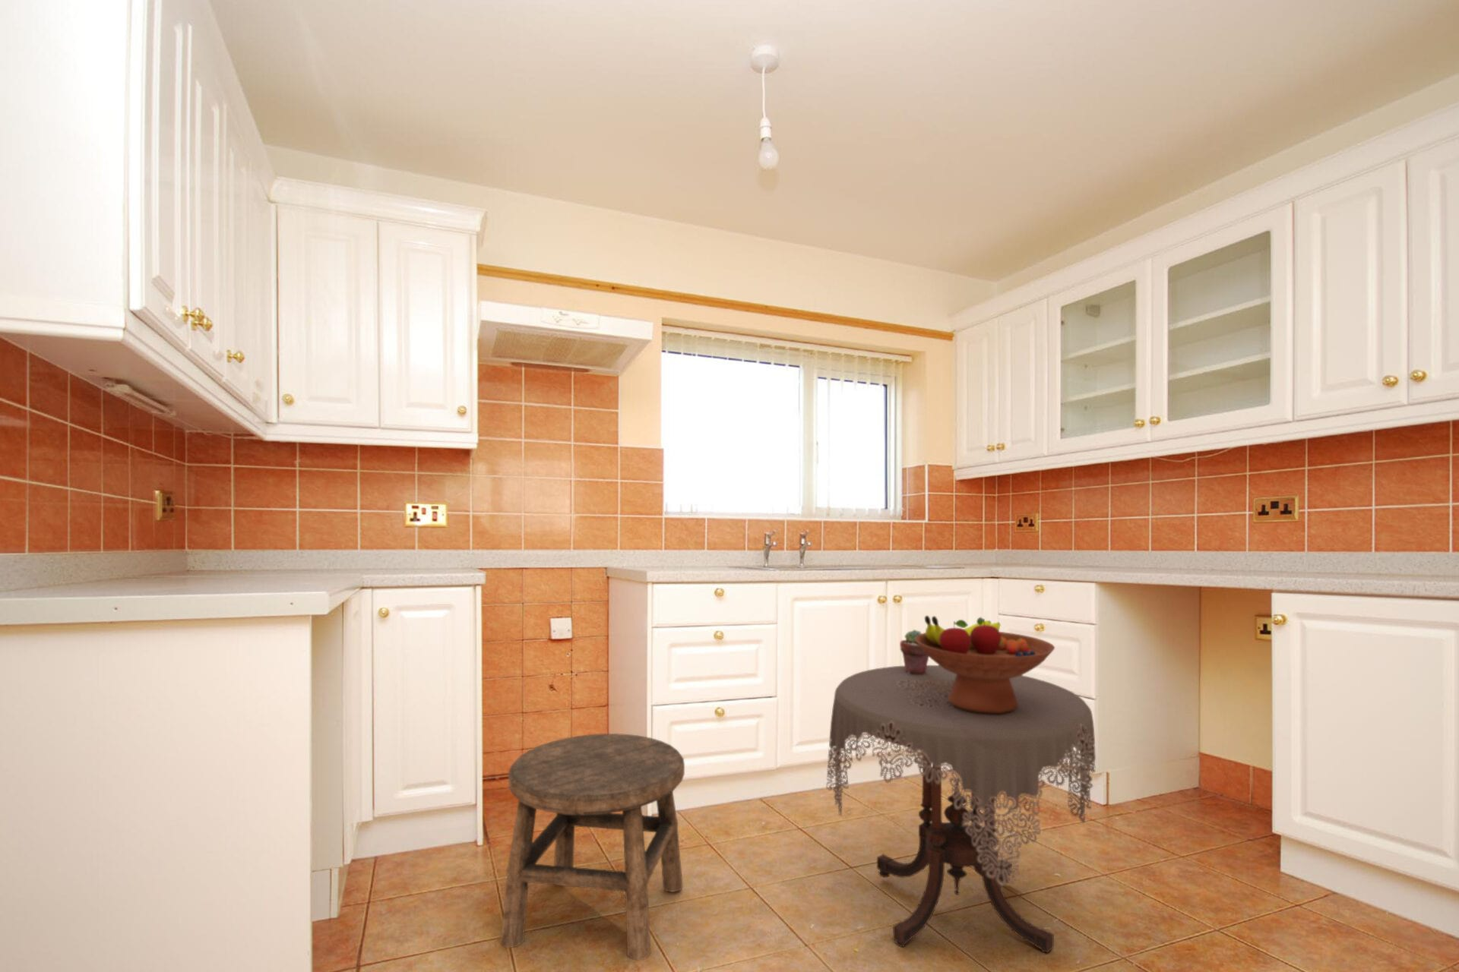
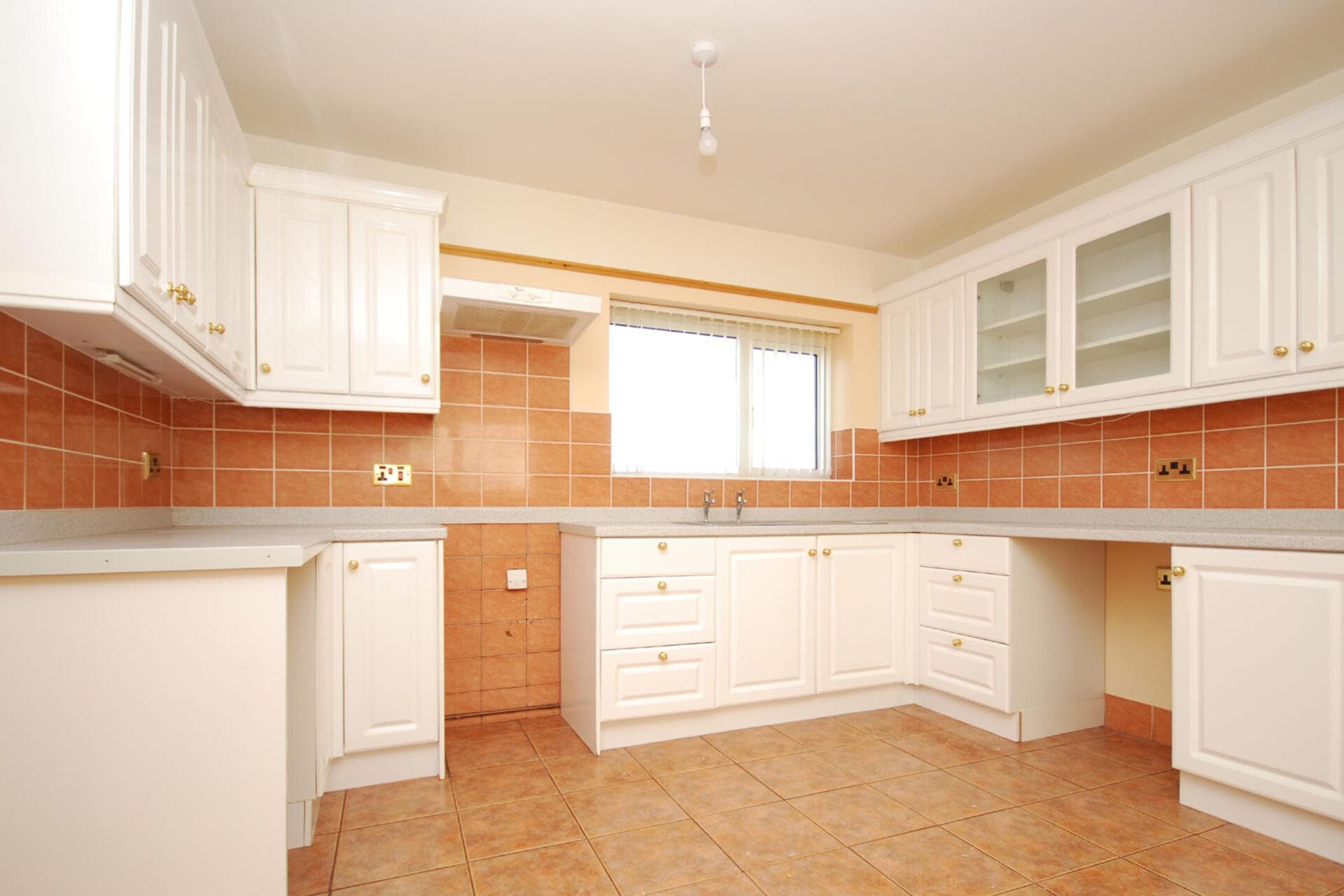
- potted succulent [899,629,929,675]
- side table [825,664,1096,954]
- stool [500,732,685,961]
- fruit bowl [915,615,1055,714]
